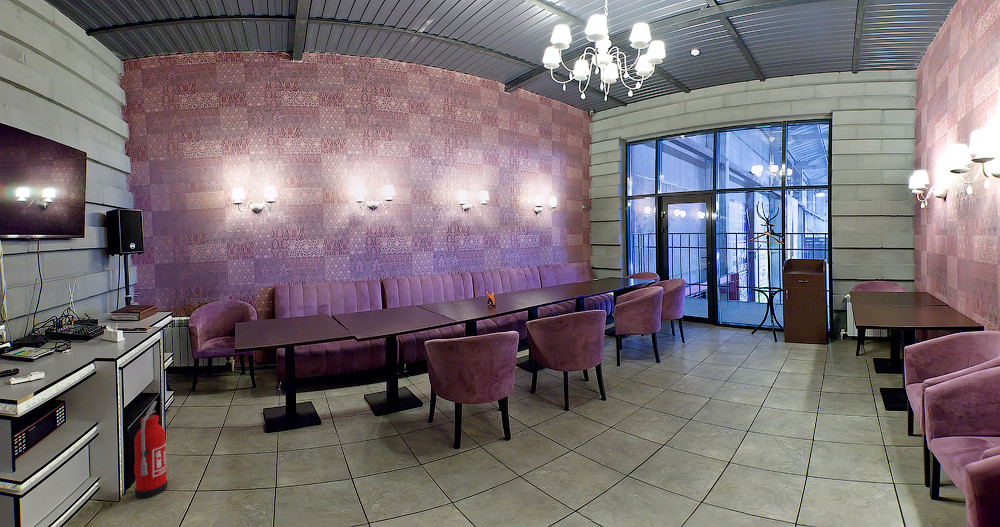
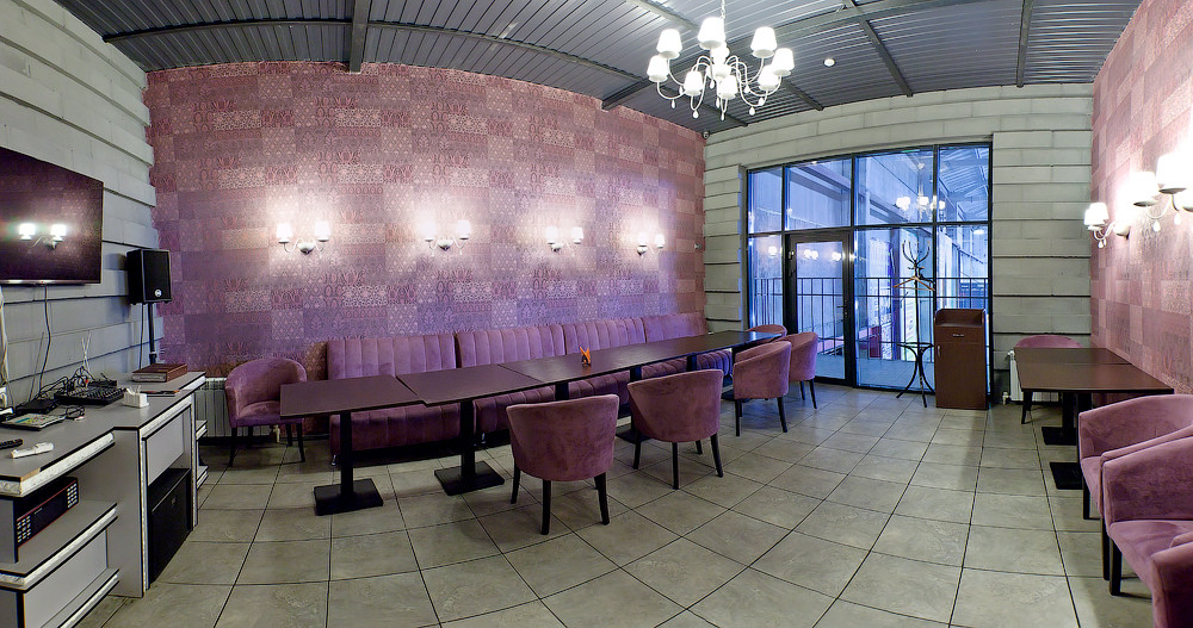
- fire extinguisher [133,400,168,499]
